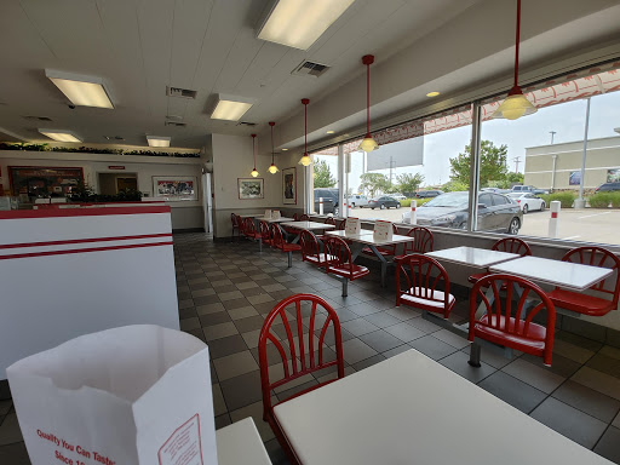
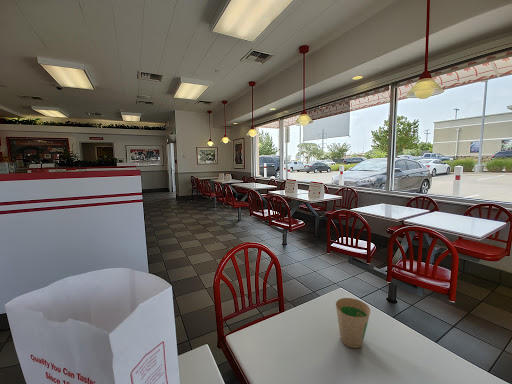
+ paper cup [335,297,371,349]
